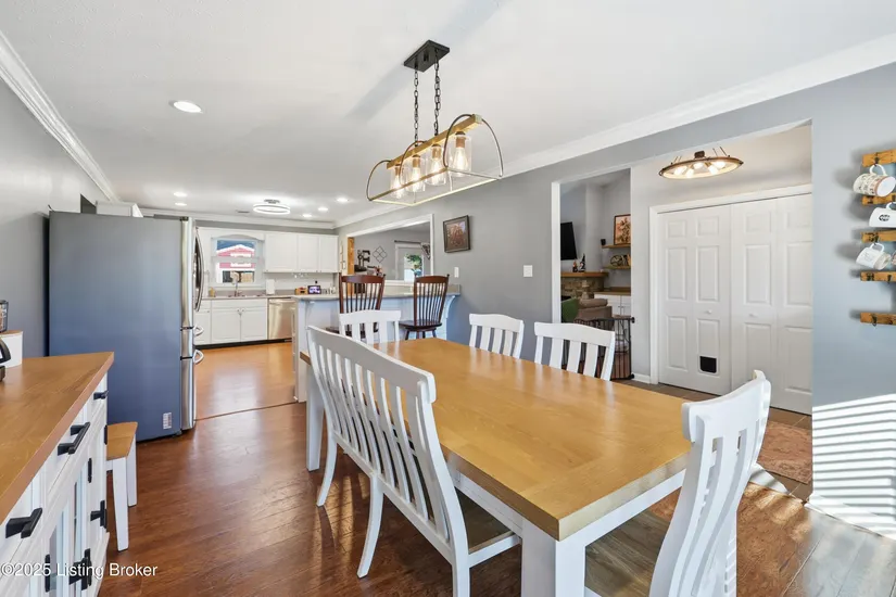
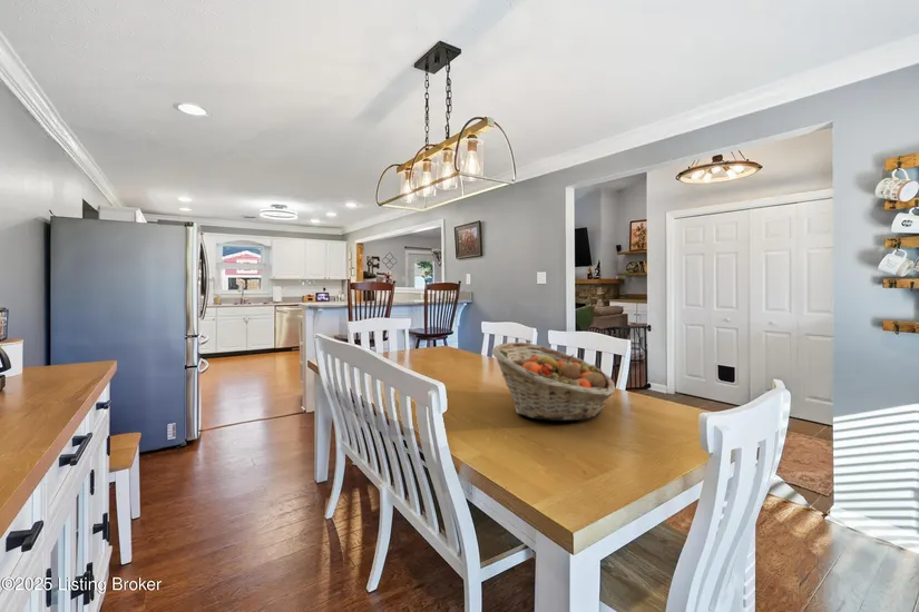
+ fruit basket [491,342,616,422]
